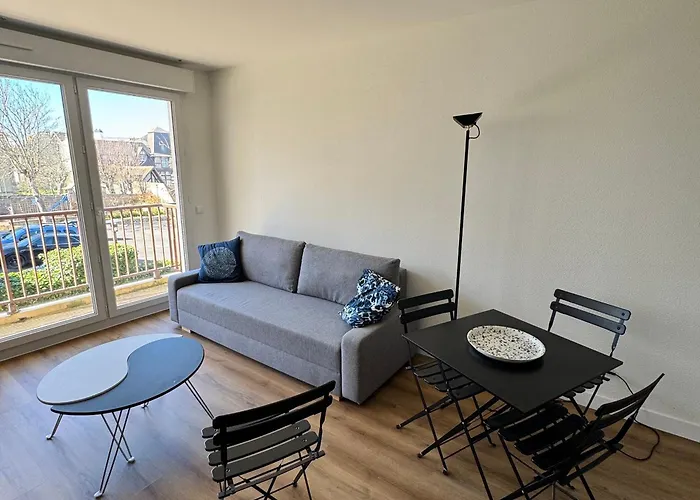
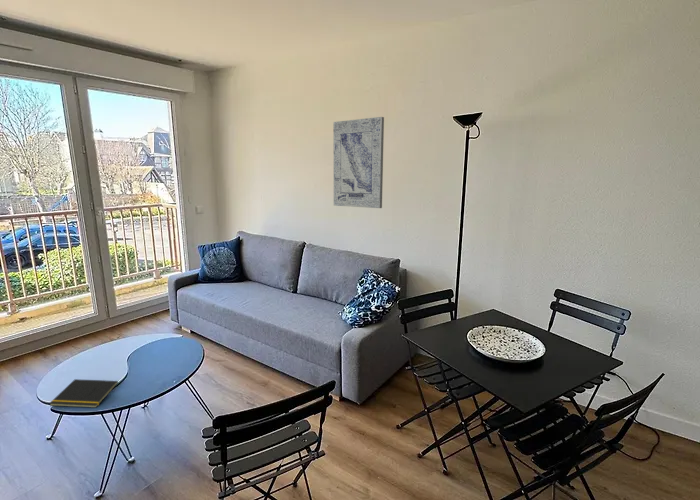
+ wall art [332,116,385,209]
+ notepad [48,378,119,409]
